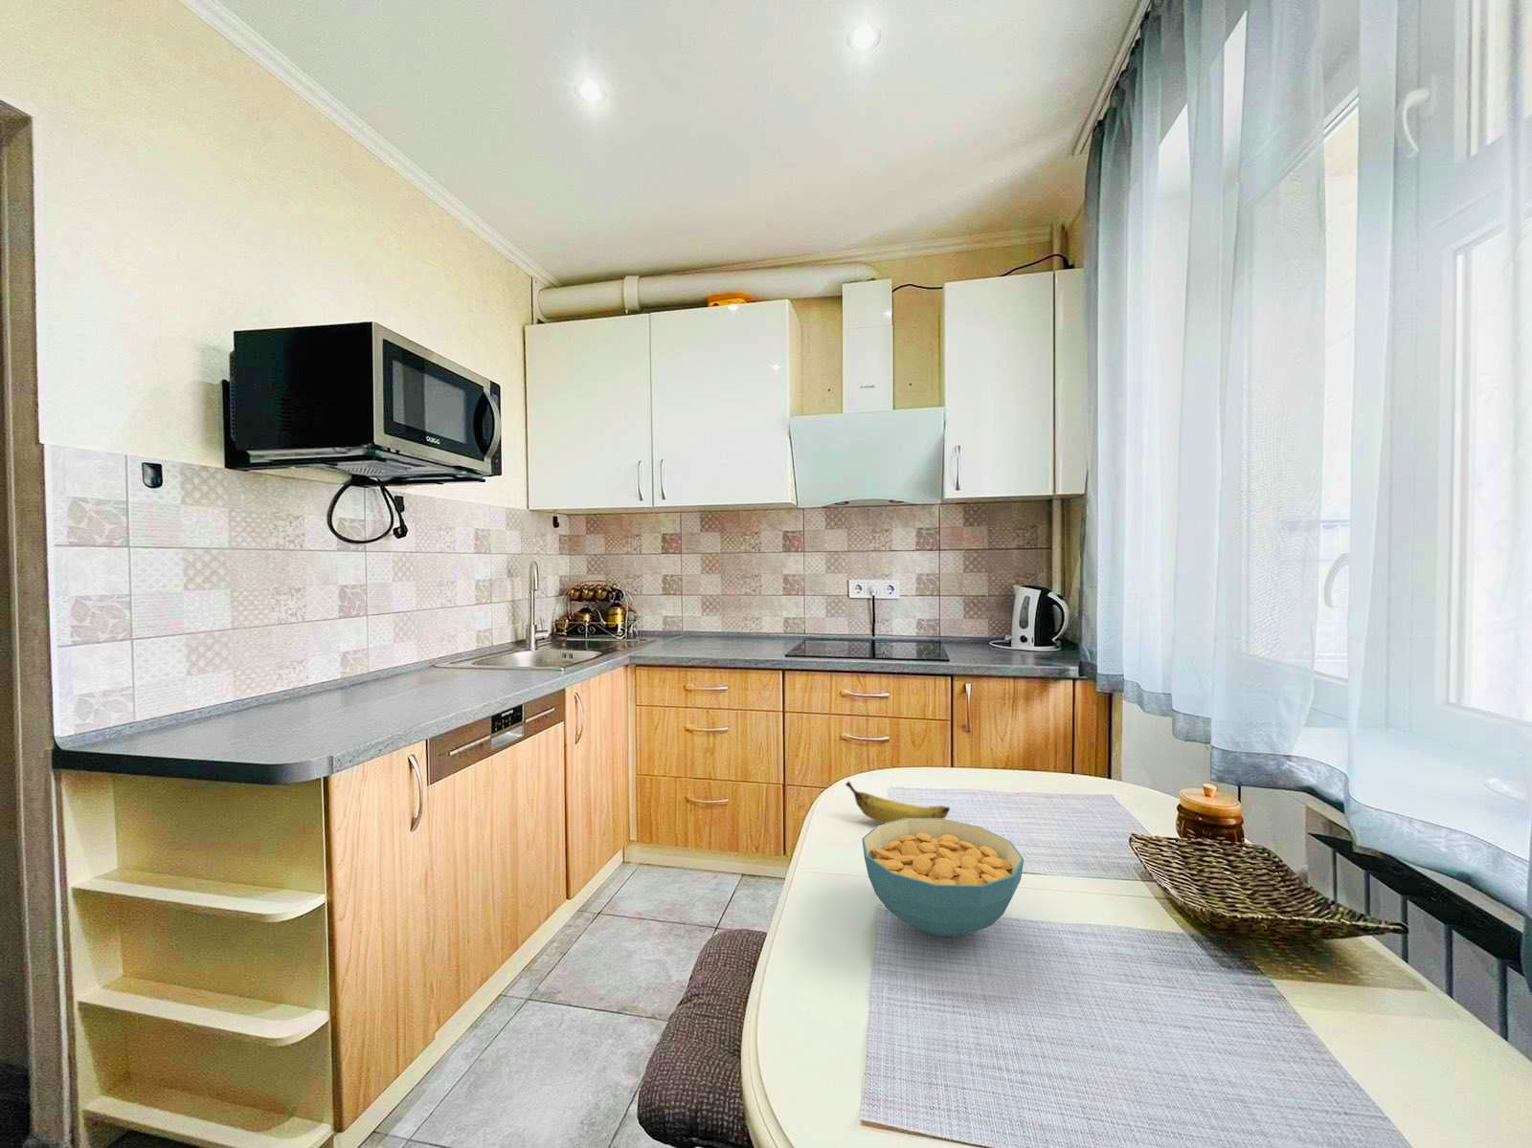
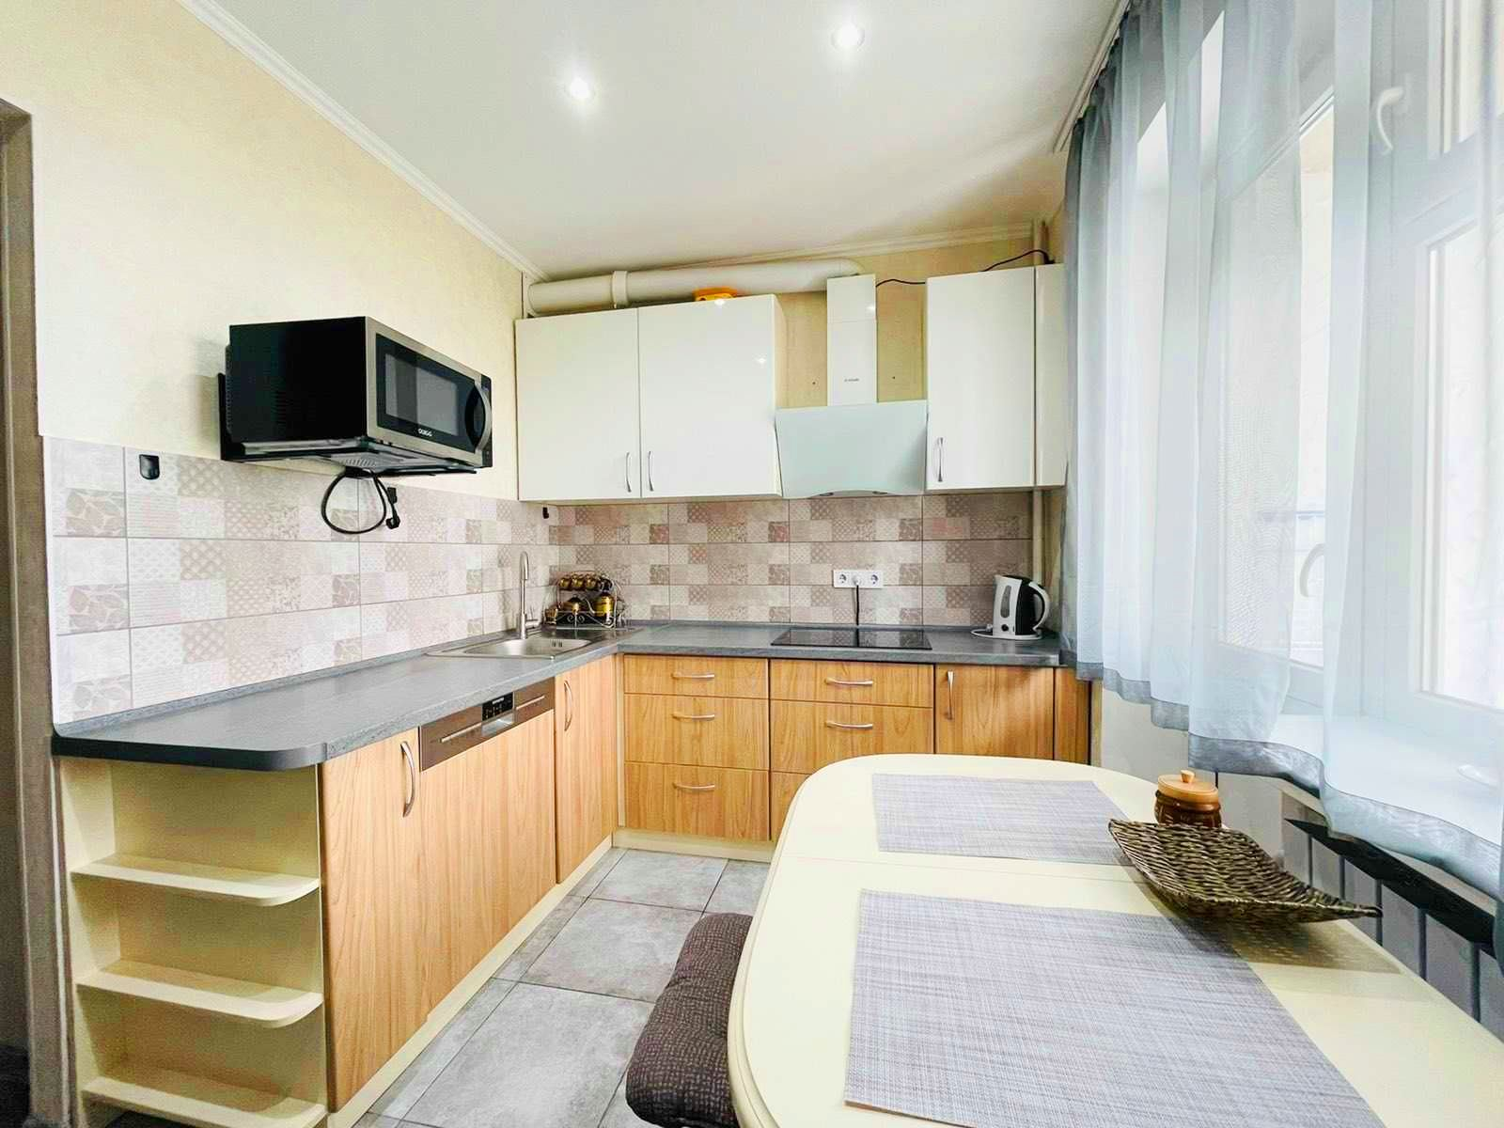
- banana [844,780,951,825]
- cereal bowl [861,818,1024,937]
